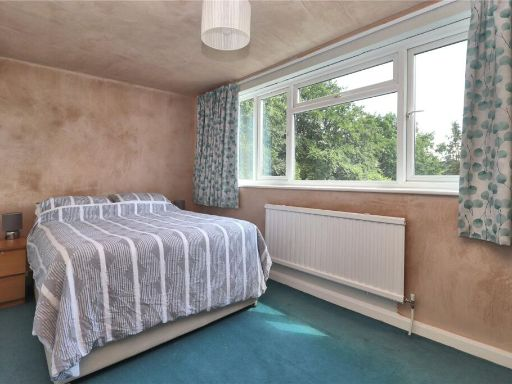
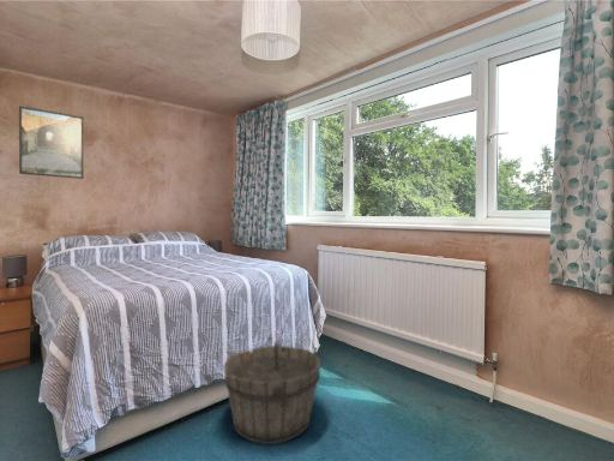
+ wooden bucket [223,336,323,445]
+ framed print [18,104,85,180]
